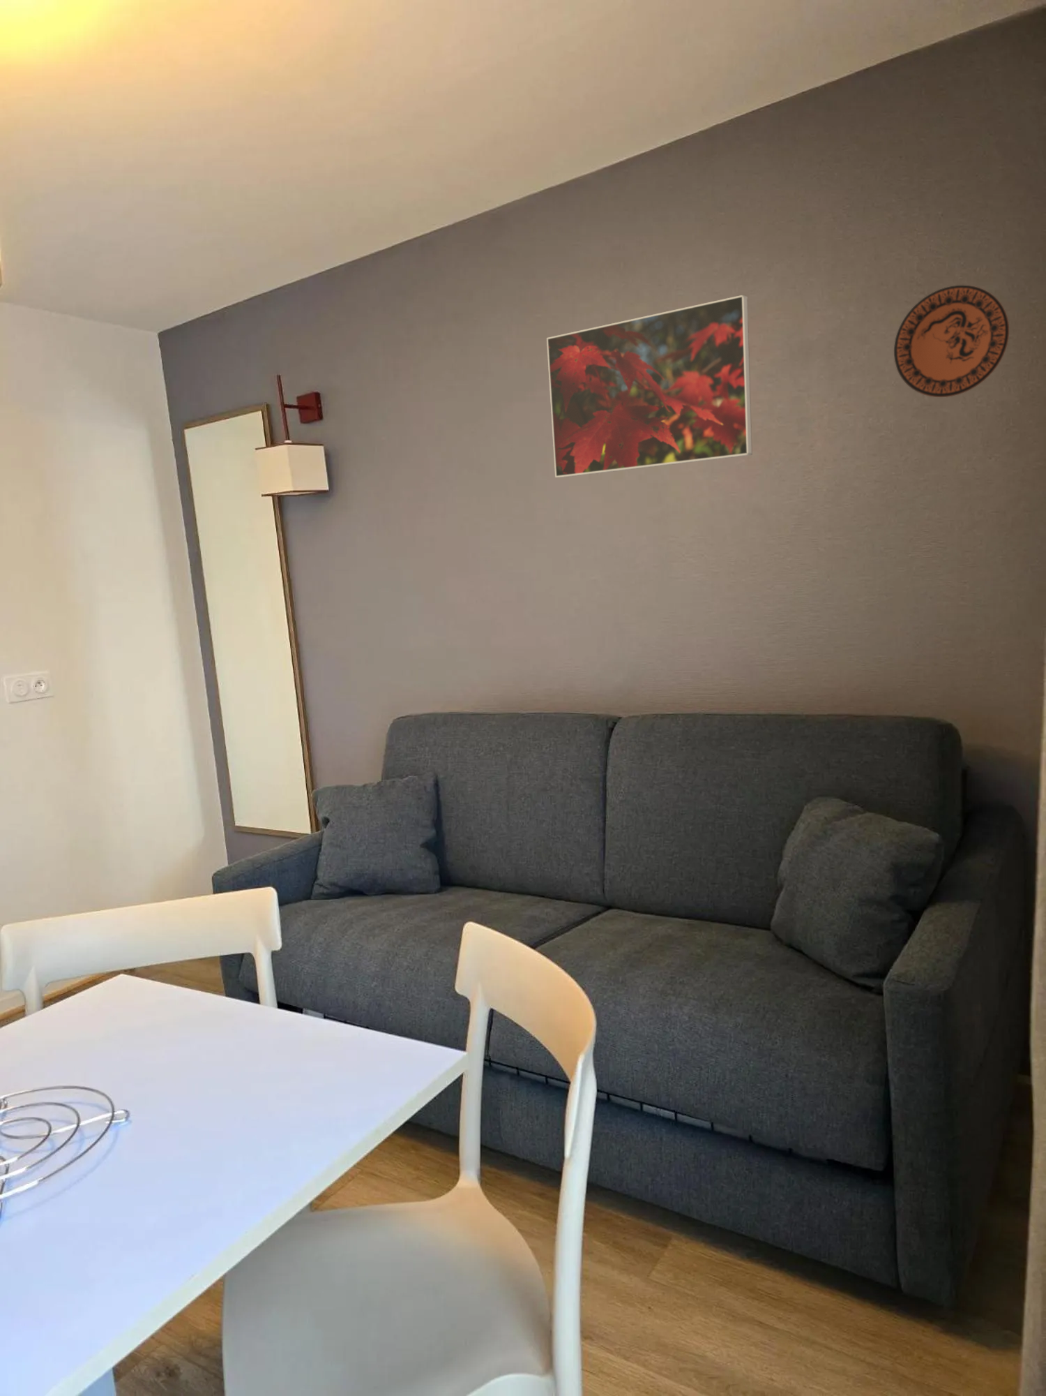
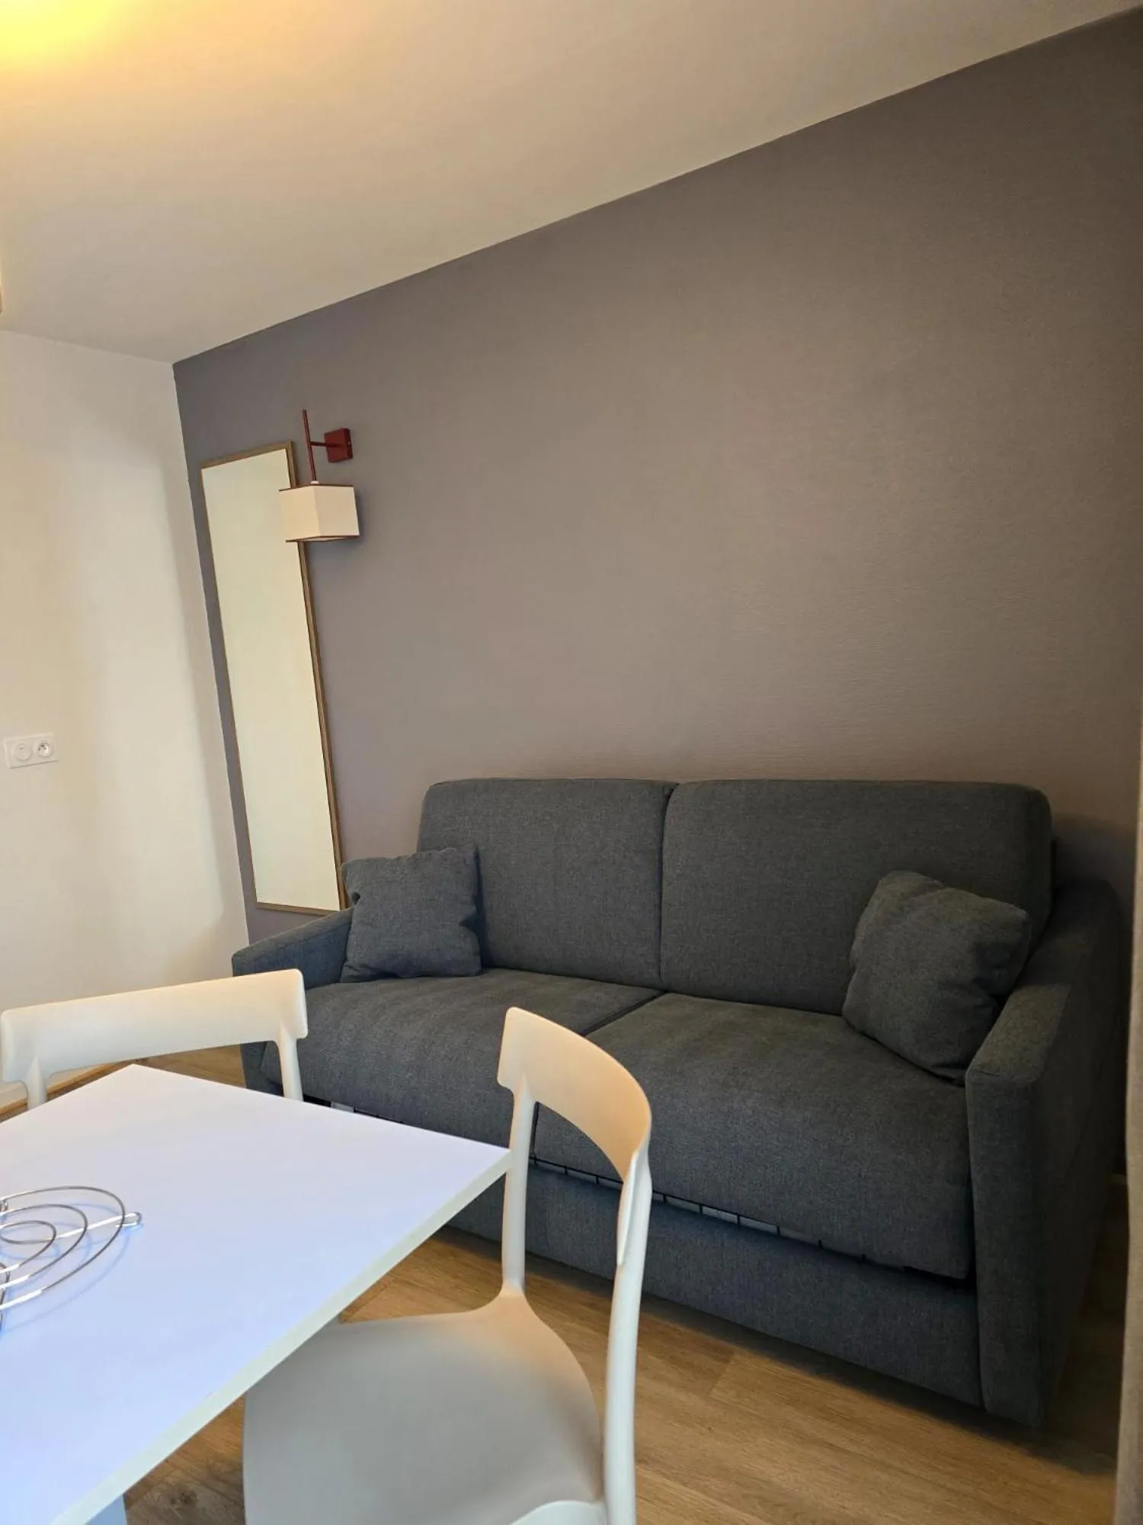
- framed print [546,295,753,478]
- decorative plate [893,285,1010,398]
